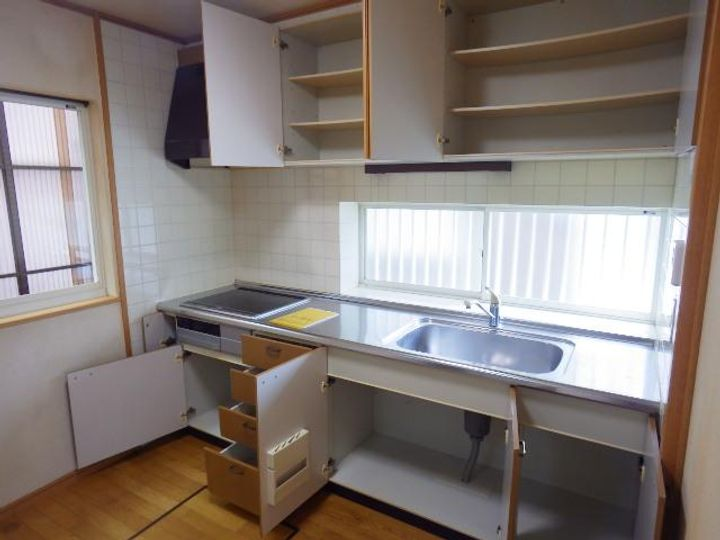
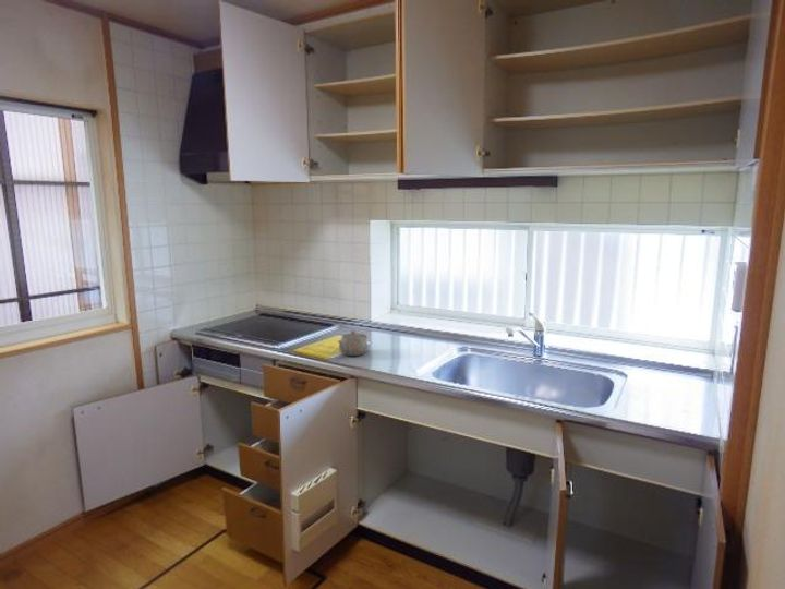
+ teapot [337,329,370,357]
